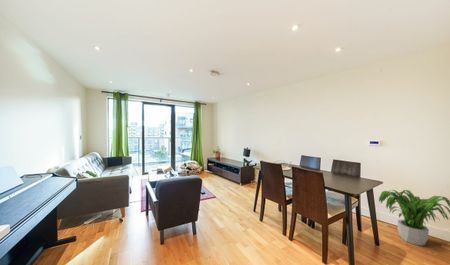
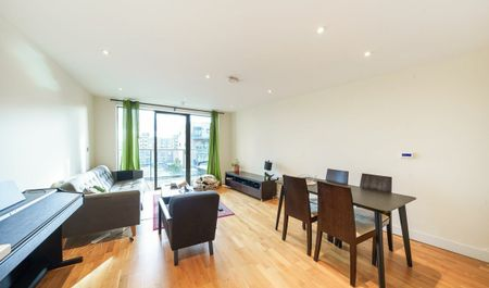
- potted plant [378,189,450,247]
